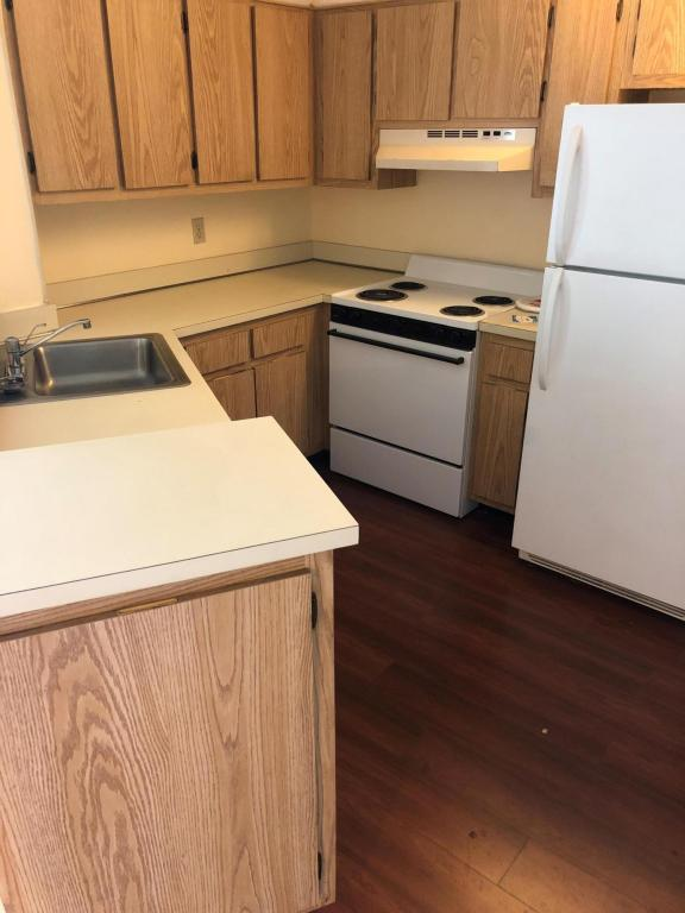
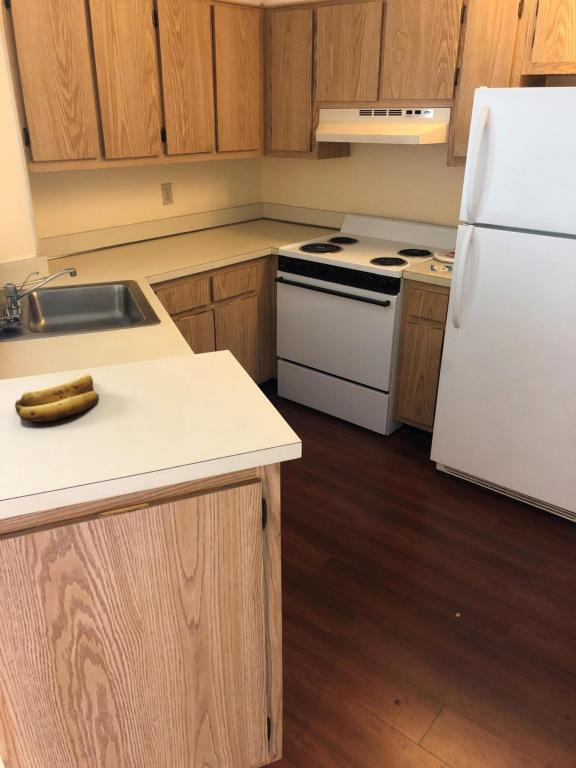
+ banana [14,373,100,423]
